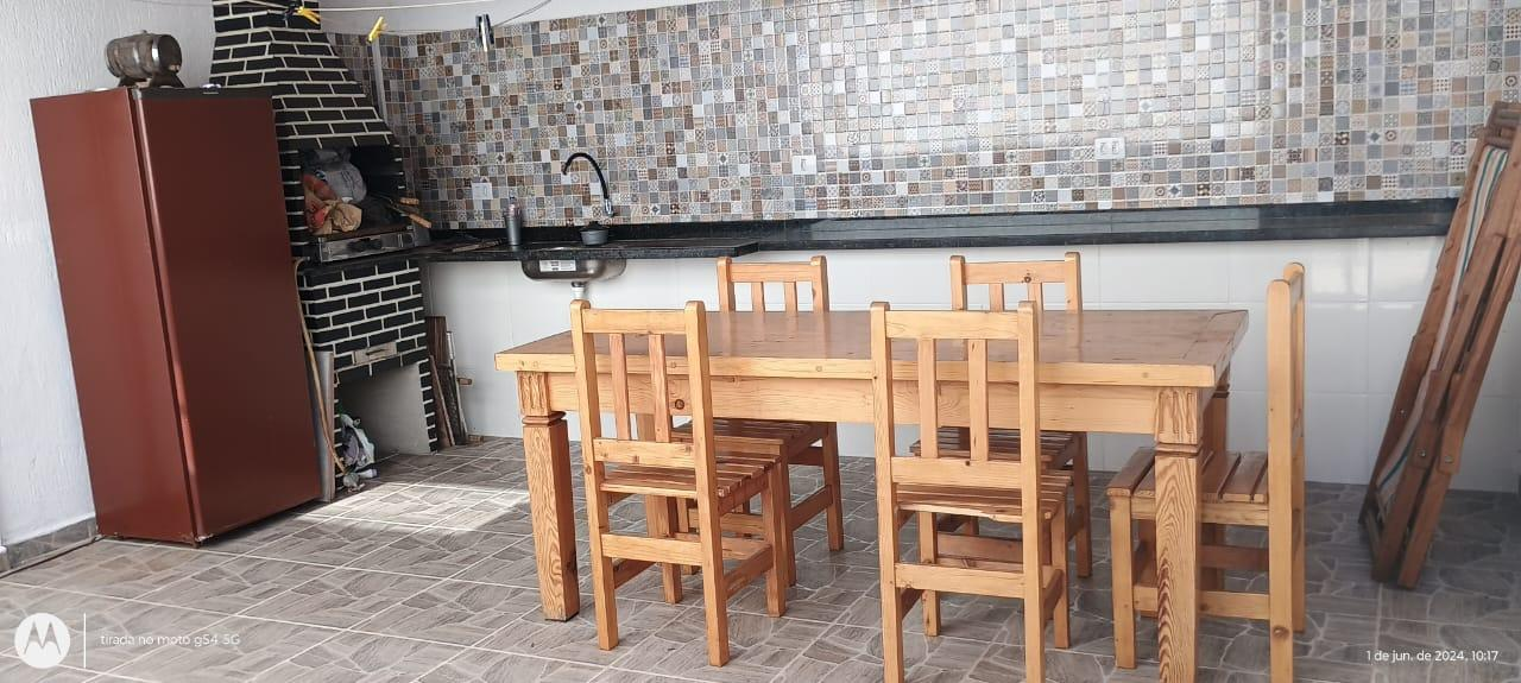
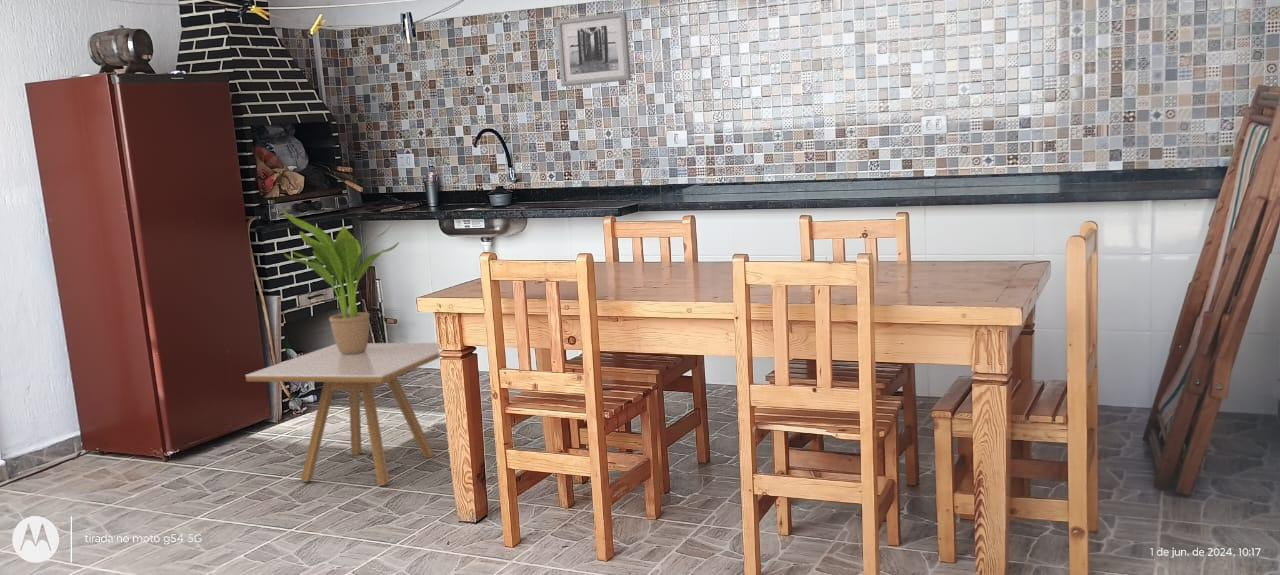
+ potted plant [281,209,400,354]
+ side table [245,342,441,487]
+ wall art [555,11,632,87]
